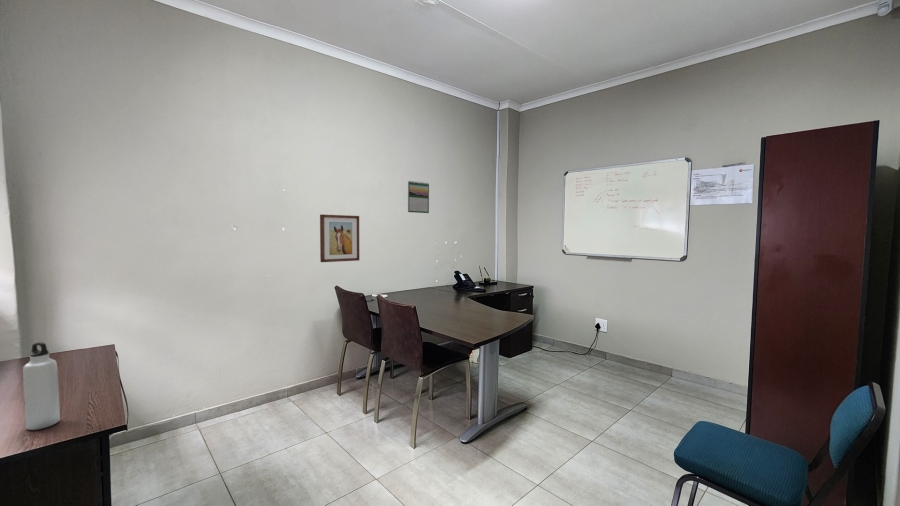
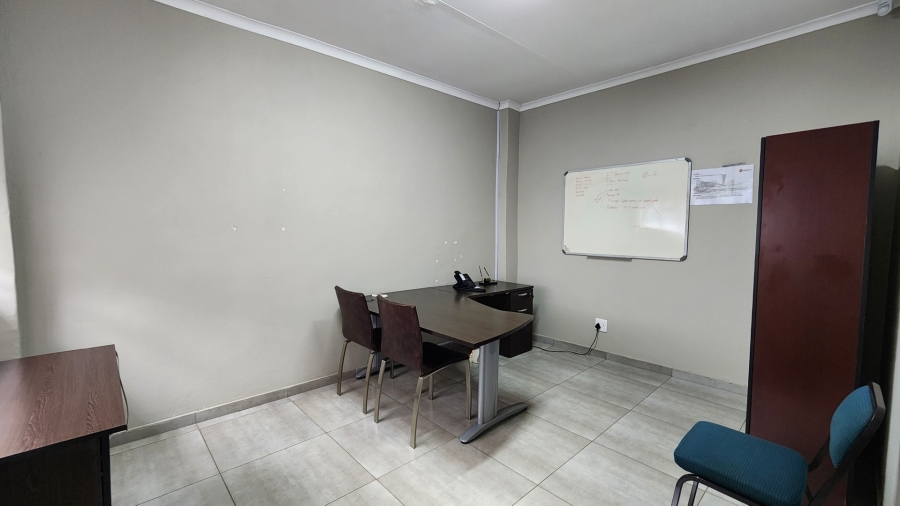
- calendar [407,180,430,214]
- water bottle [22,341,61,431]
- wall art [319,213,360,263]
